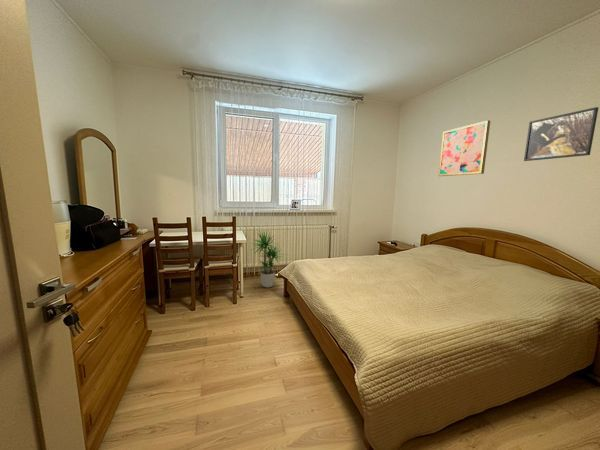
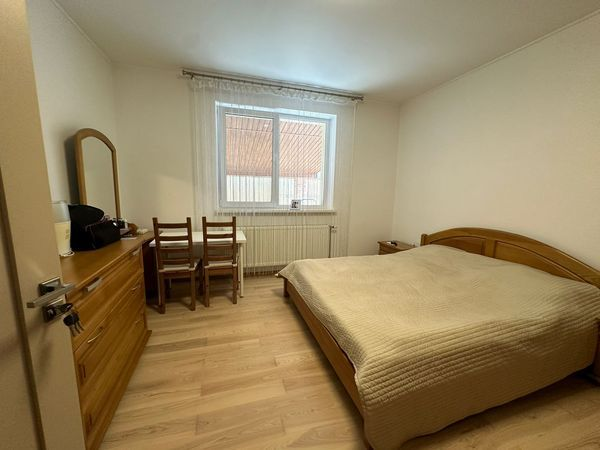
- wall art [438,119,491,177]
- potted plant [248,229,286,288]
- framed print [523,106,599,162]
